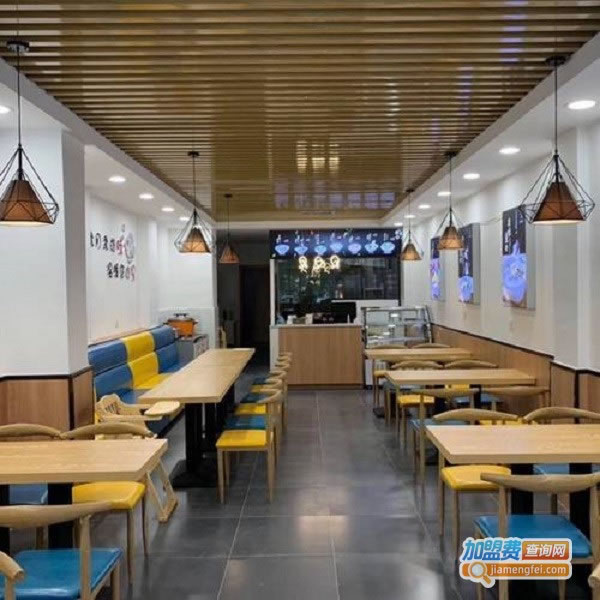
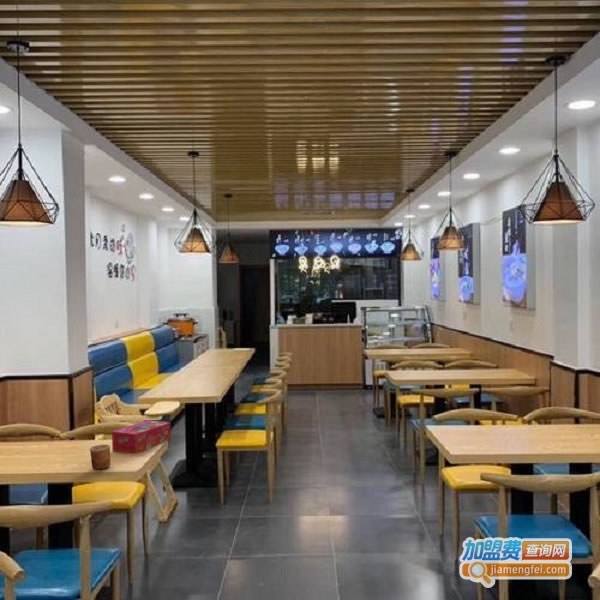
+ cup [89,444,112,470]
+ tissue box [111,419,172,455]
